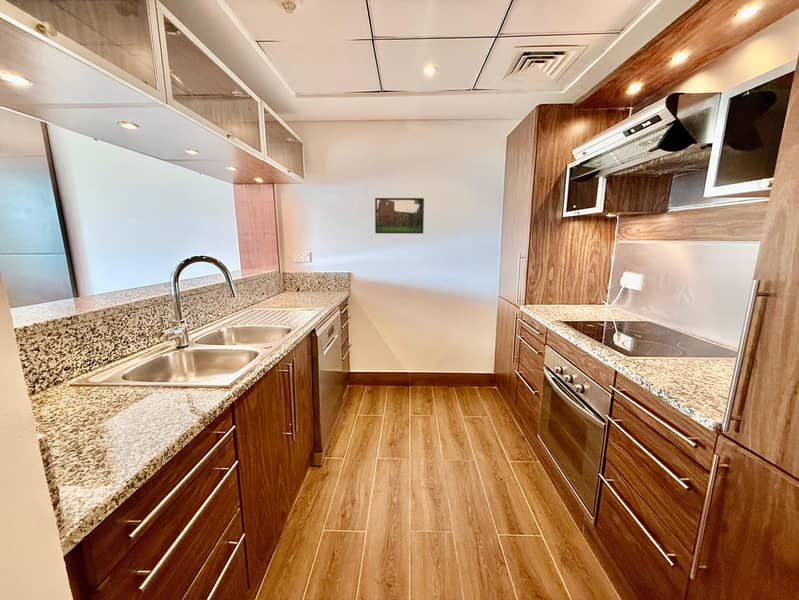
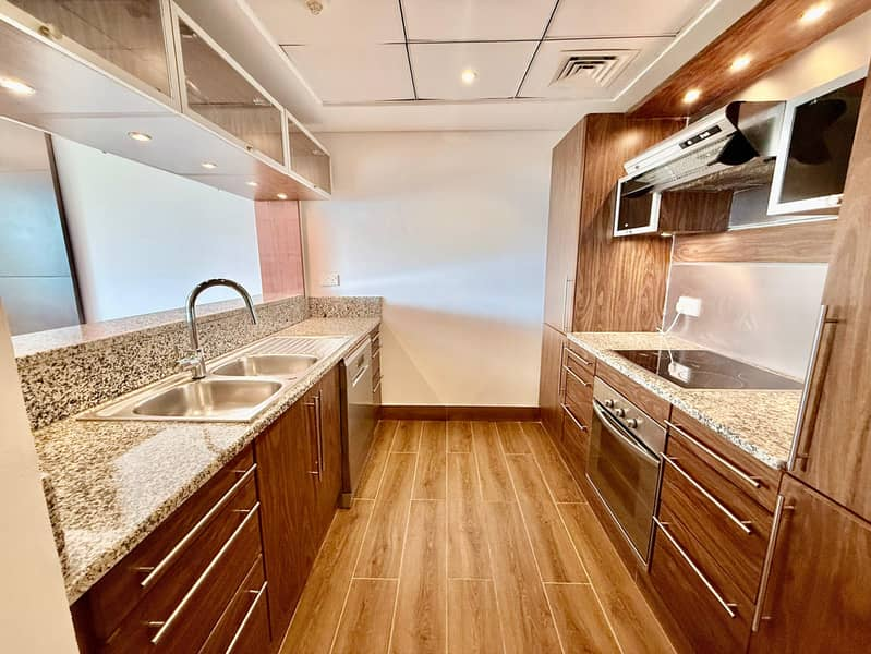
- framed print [374,197,425,235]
